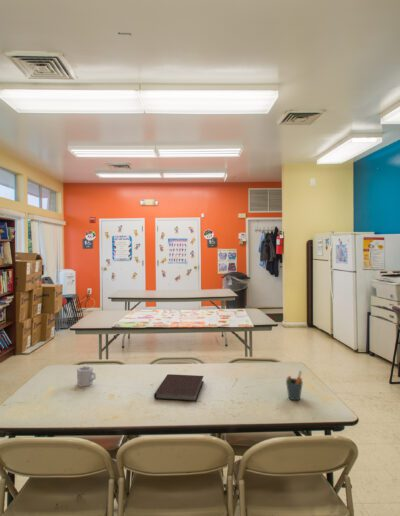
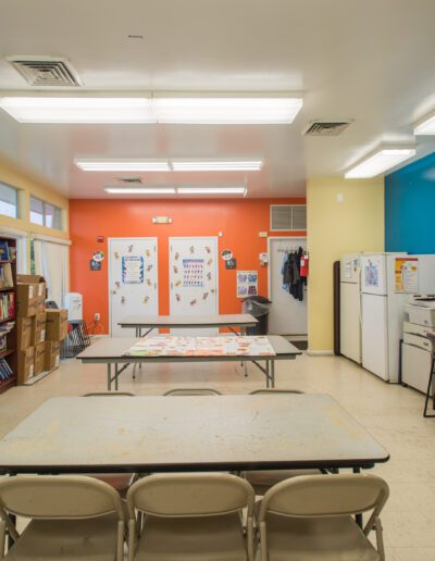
- pen holder [285,369,304,401]
- notebook [153,373,205,403]
- cup [76,365,97,388]
